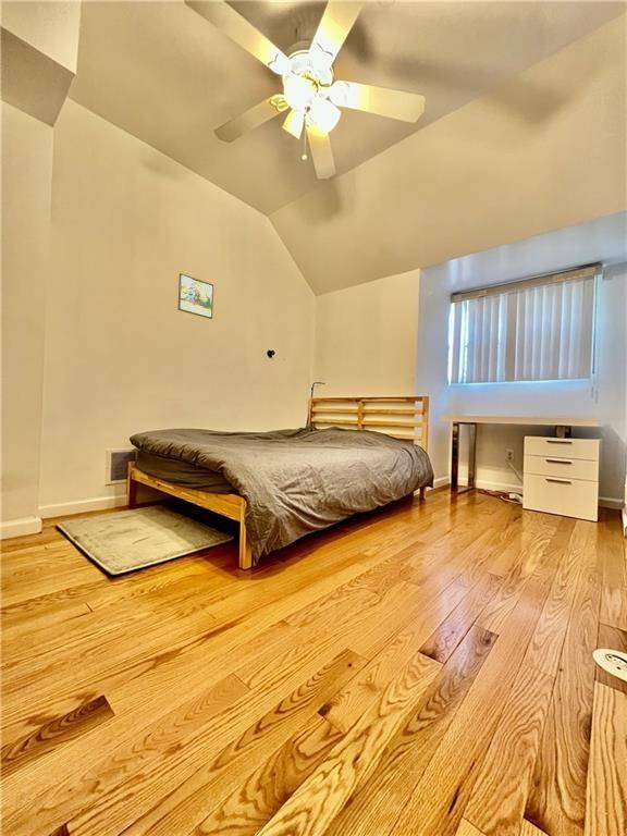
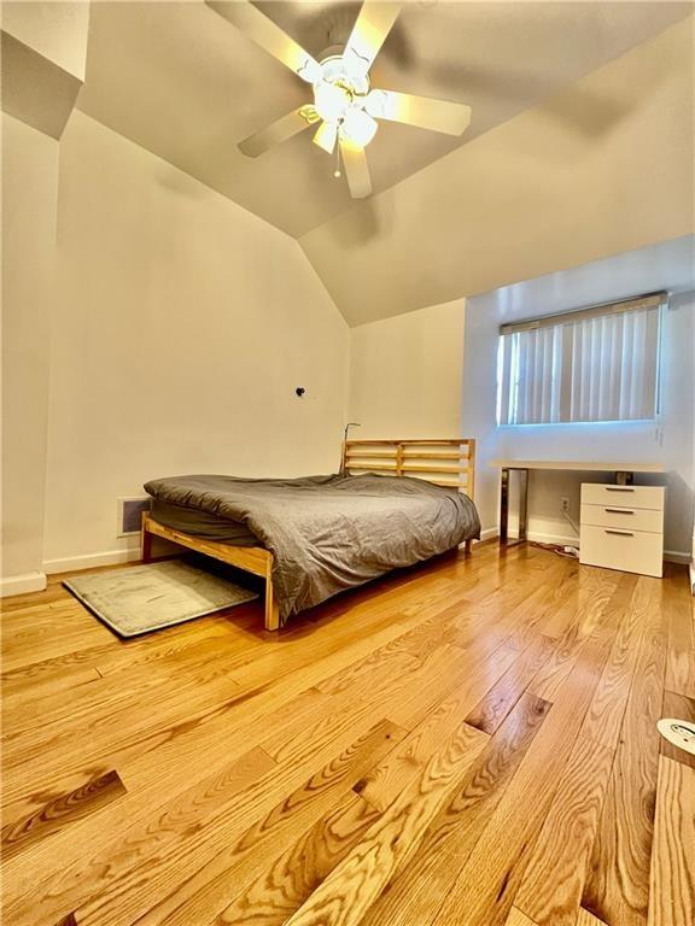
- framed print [177,272,214,320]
